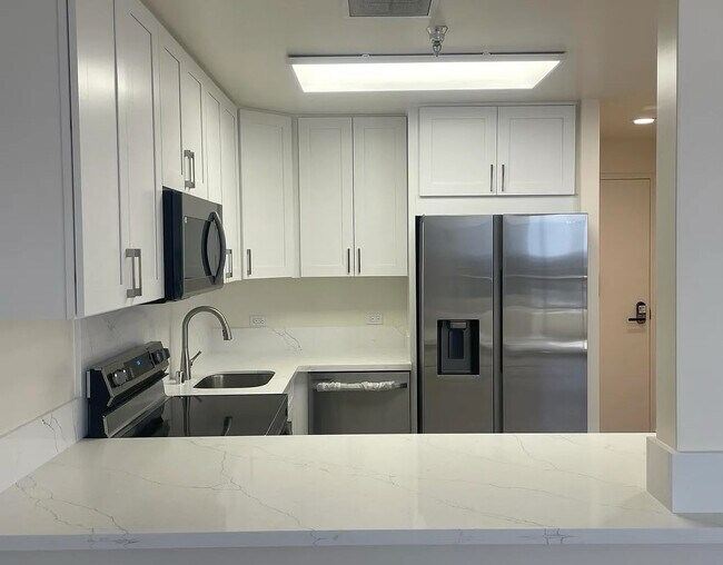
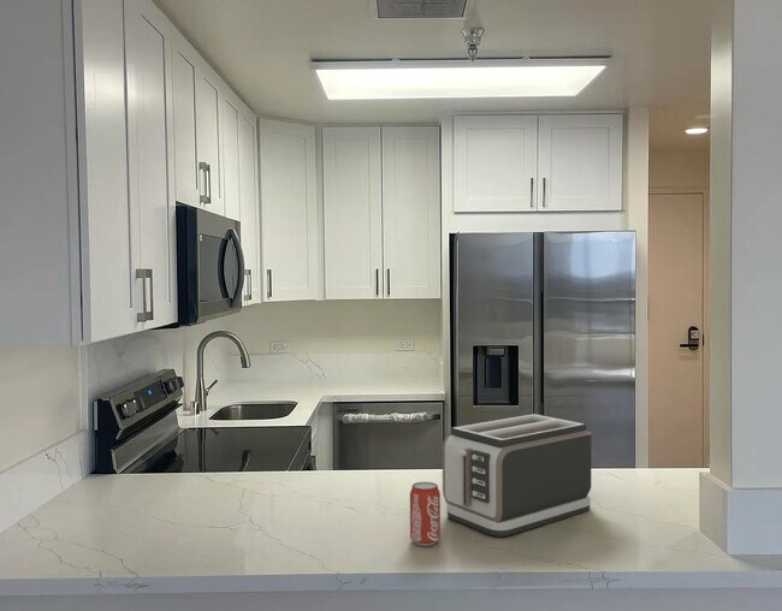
+ toaster [442,413,592,538]
+ beverage can [409,481,442,547]
